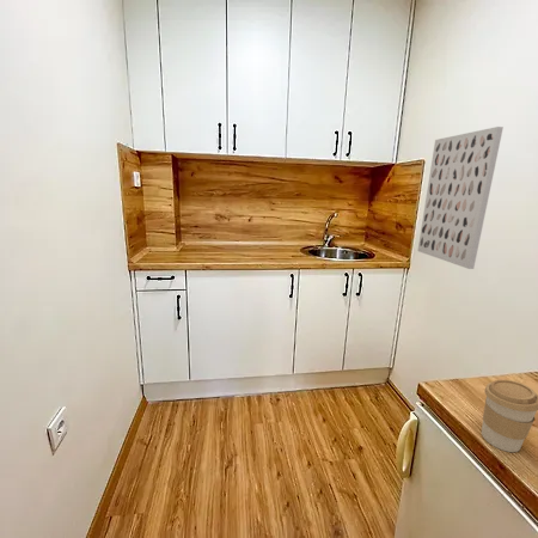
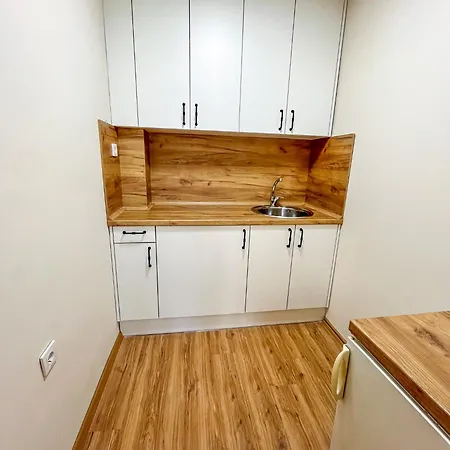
- coffee cup [481,379,538,453]
- wall art [416,126,505,270]
